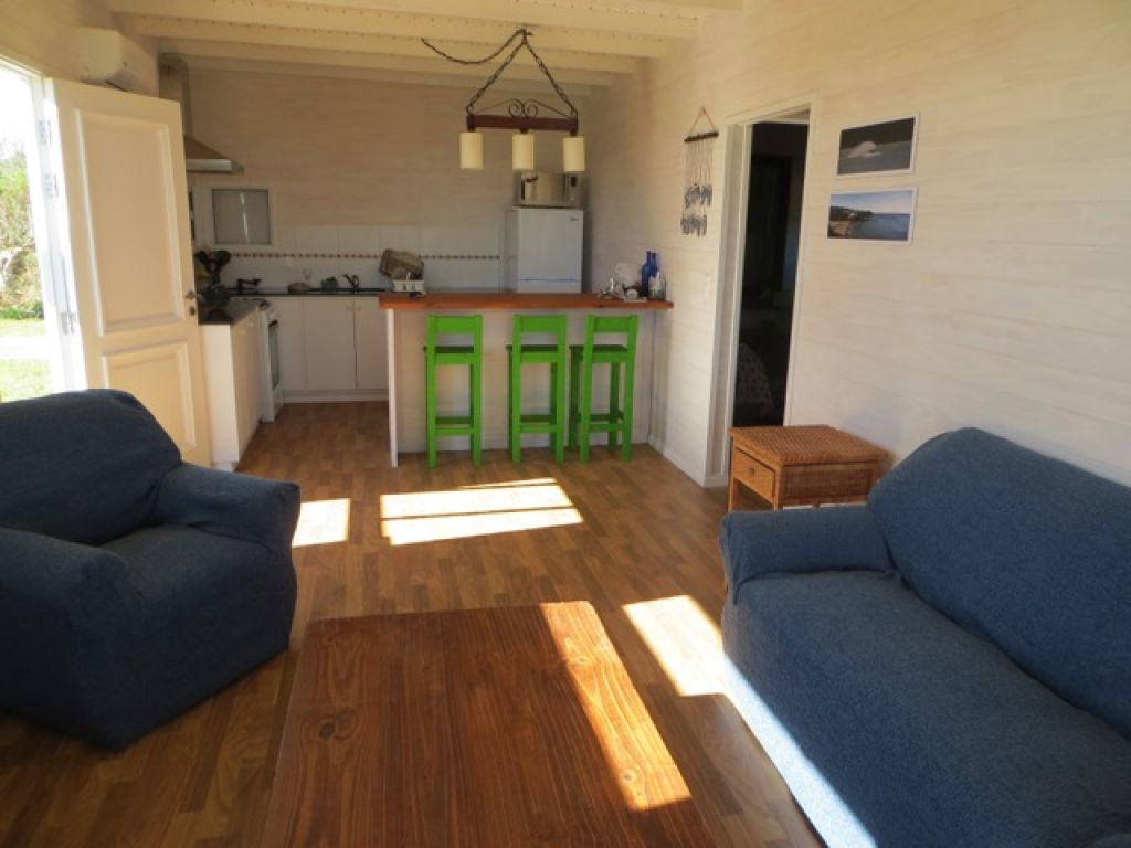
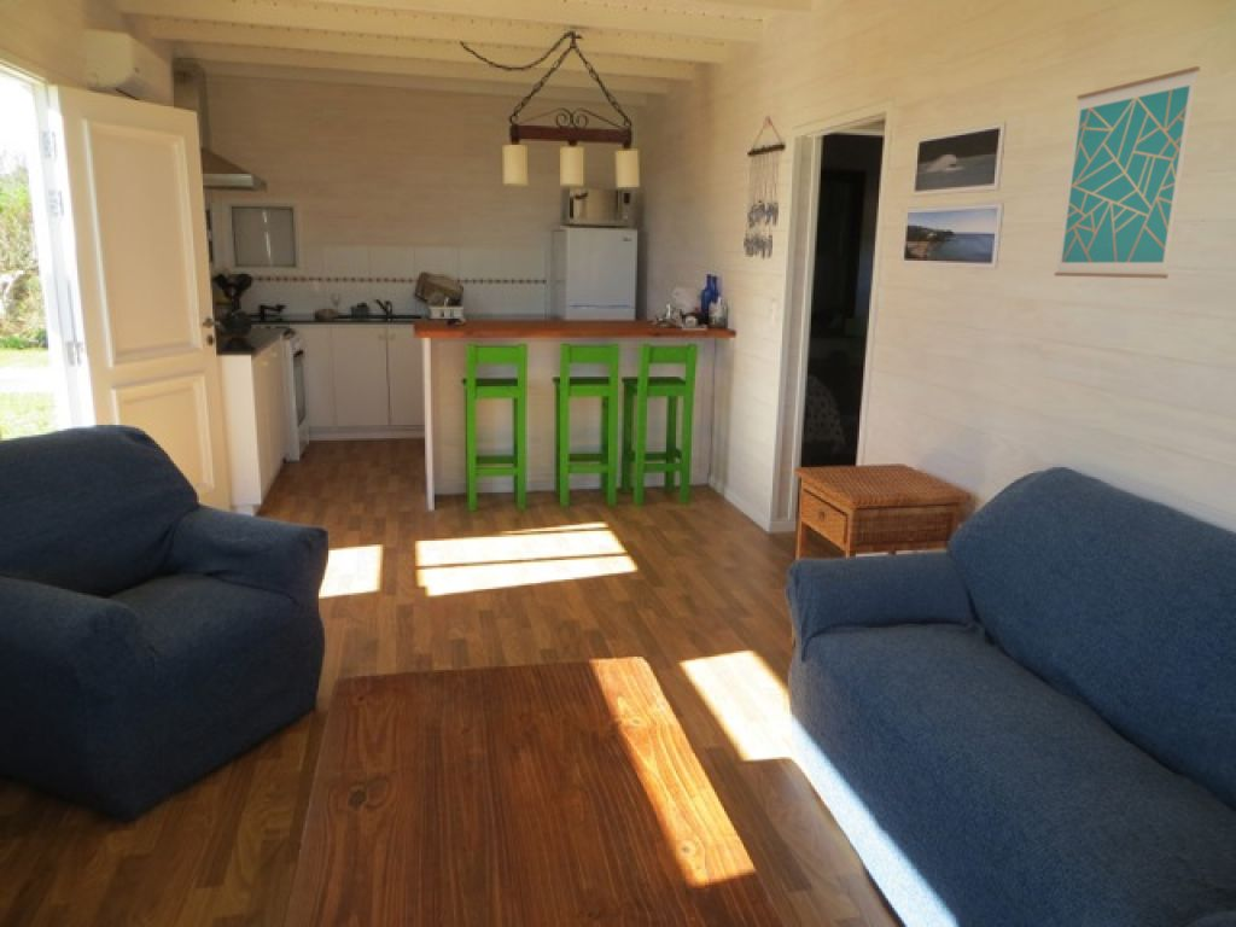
+ wall art [1054,65,1201,280]
